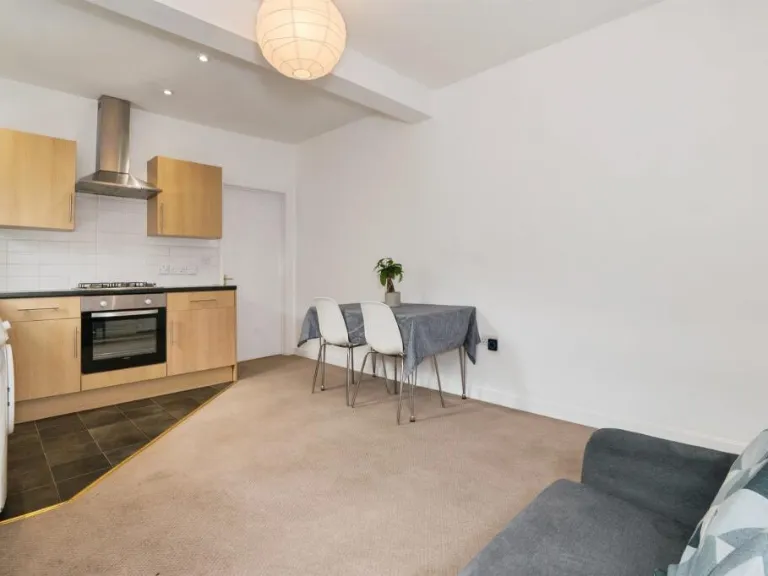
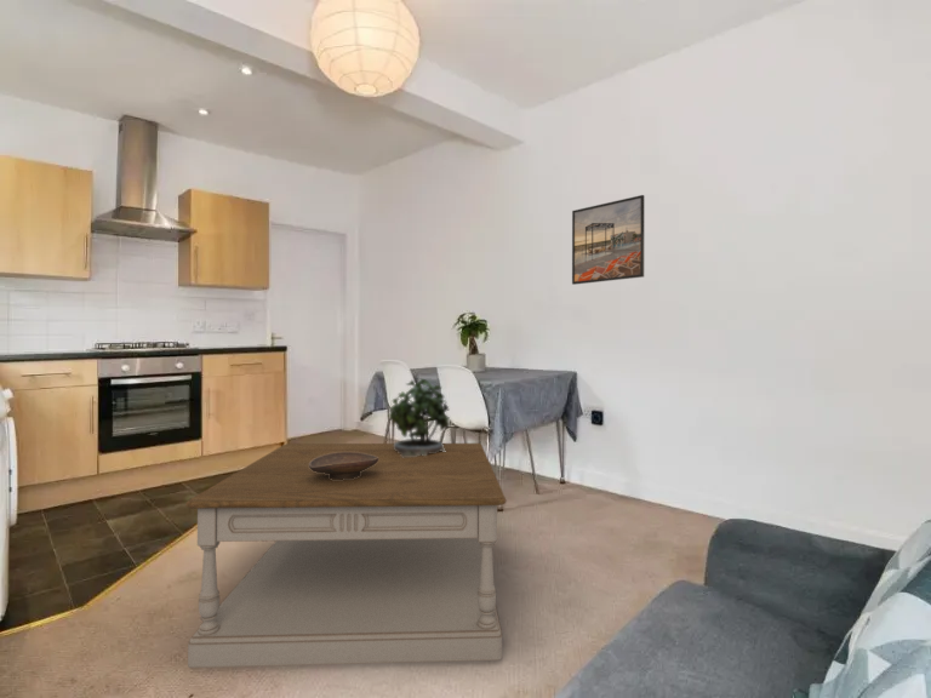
+ coffee table [184,442,507,669]
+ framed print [571,194,645,286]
+ potted plant [388,376,451,458]
+ decorative bowl [309,452,378,480]
